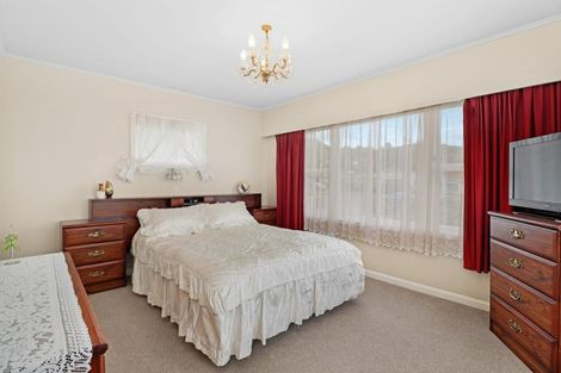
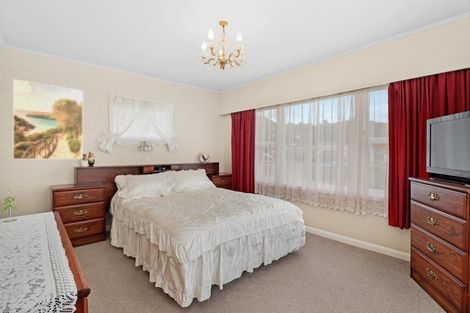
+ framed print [12,78,84,160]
